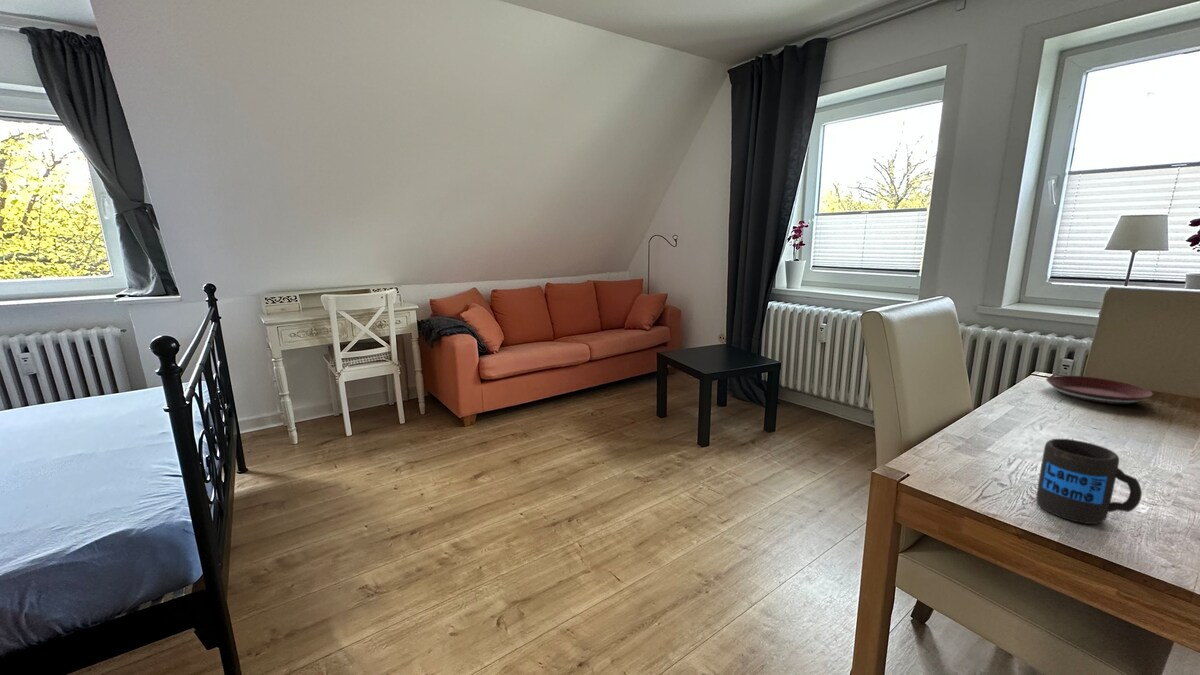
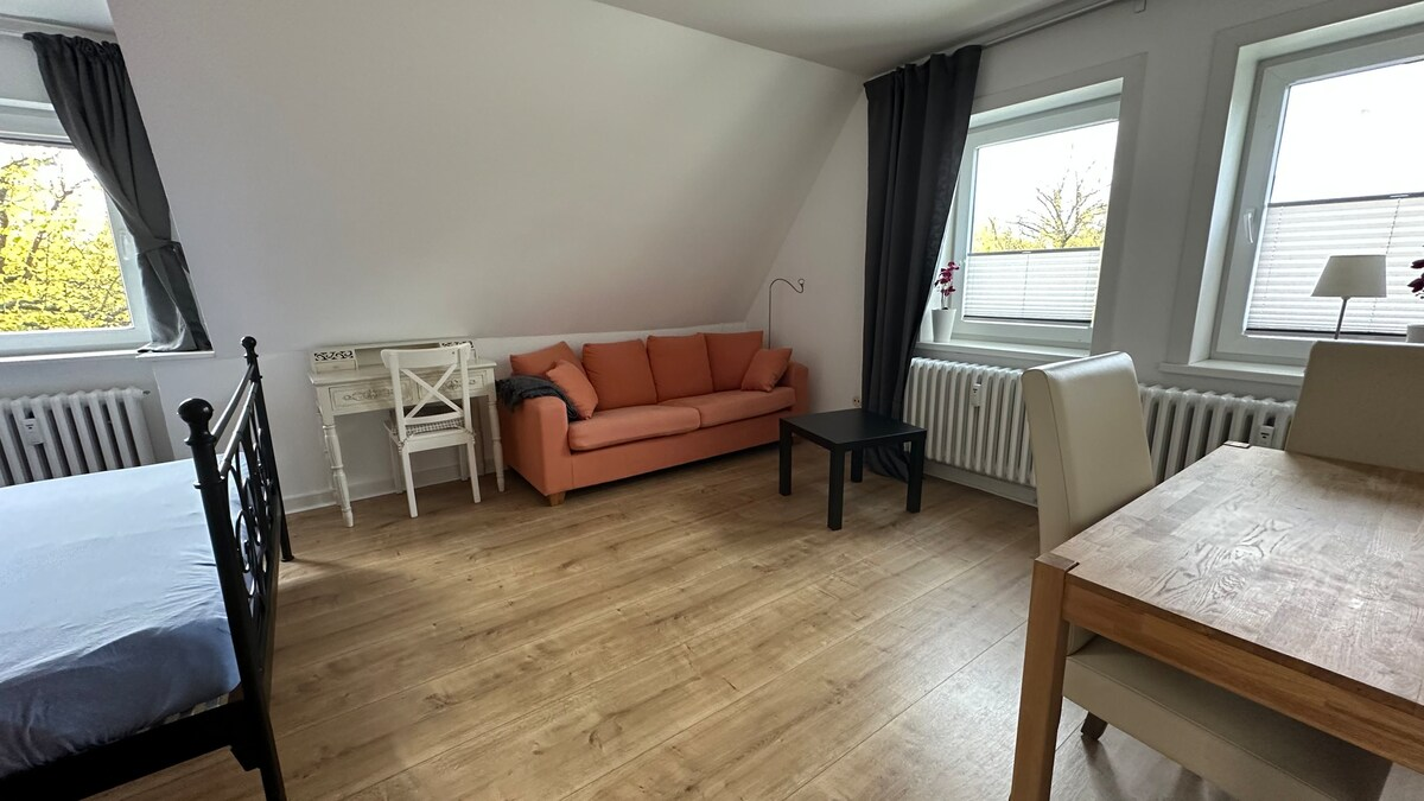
- plate [1045,375,1154,405]
- mug [1035,438,1143,525]
